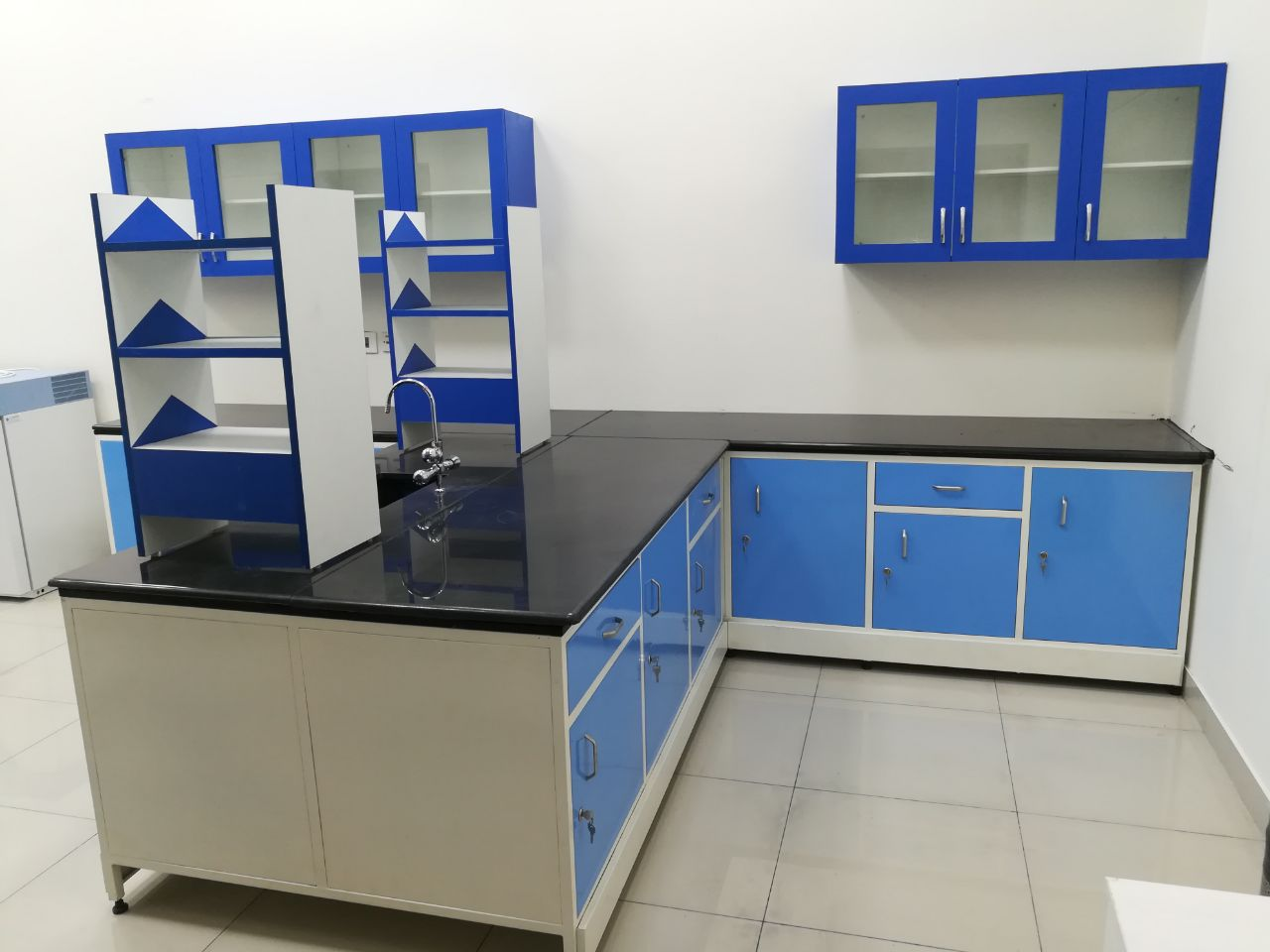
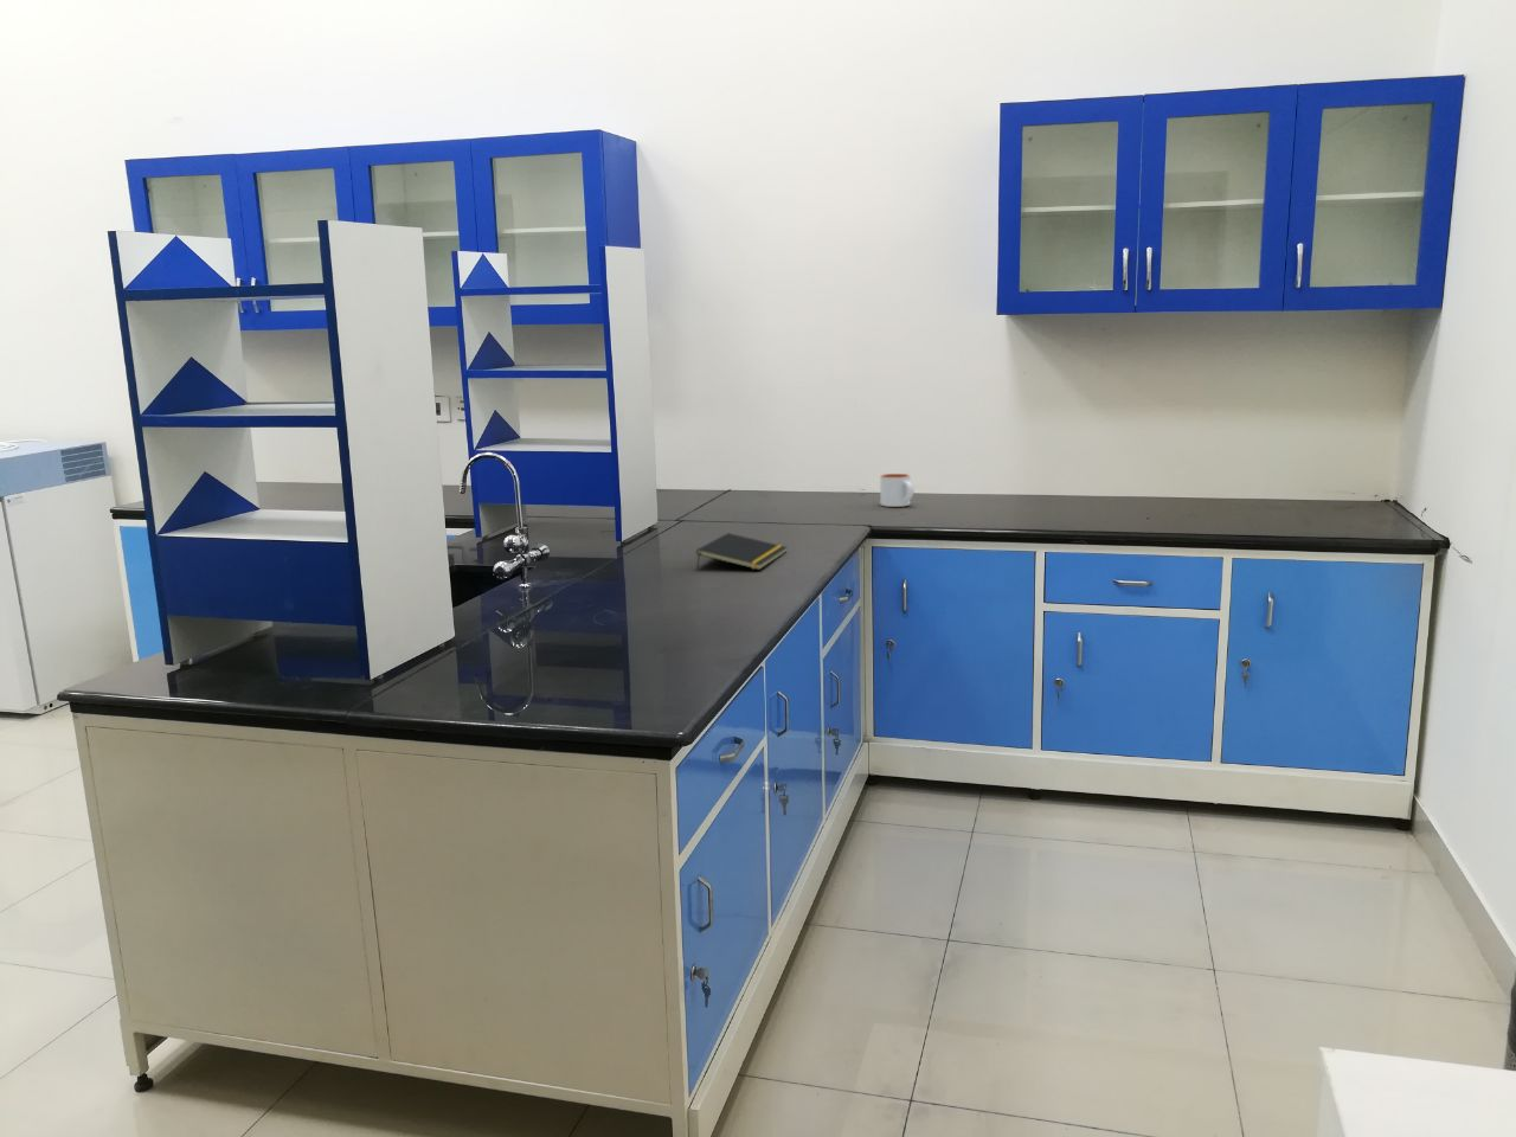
+ notepad [695,531,788,571]
+ mug [879,473,914,508]
